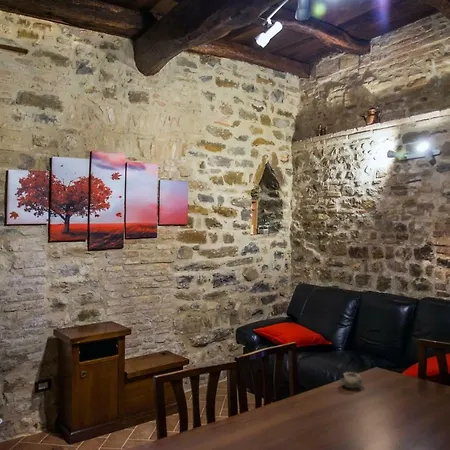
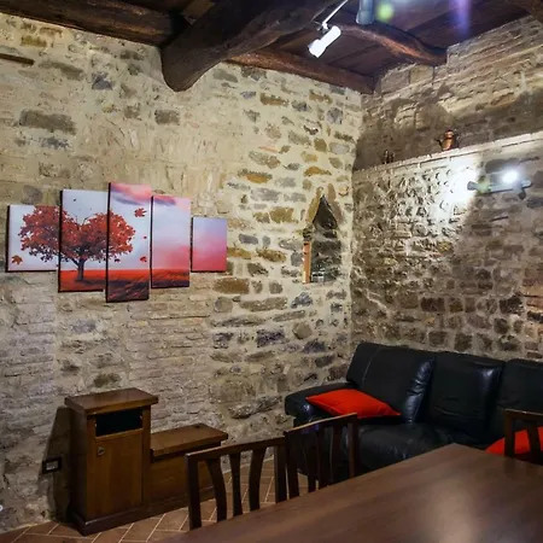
- cup [339,371,364,389]
